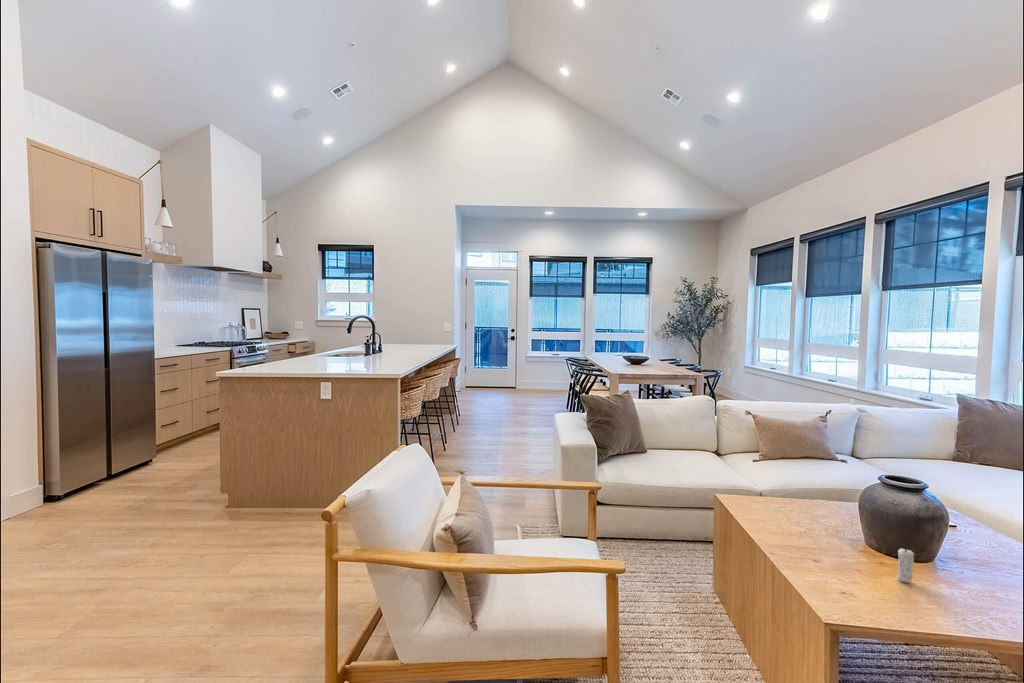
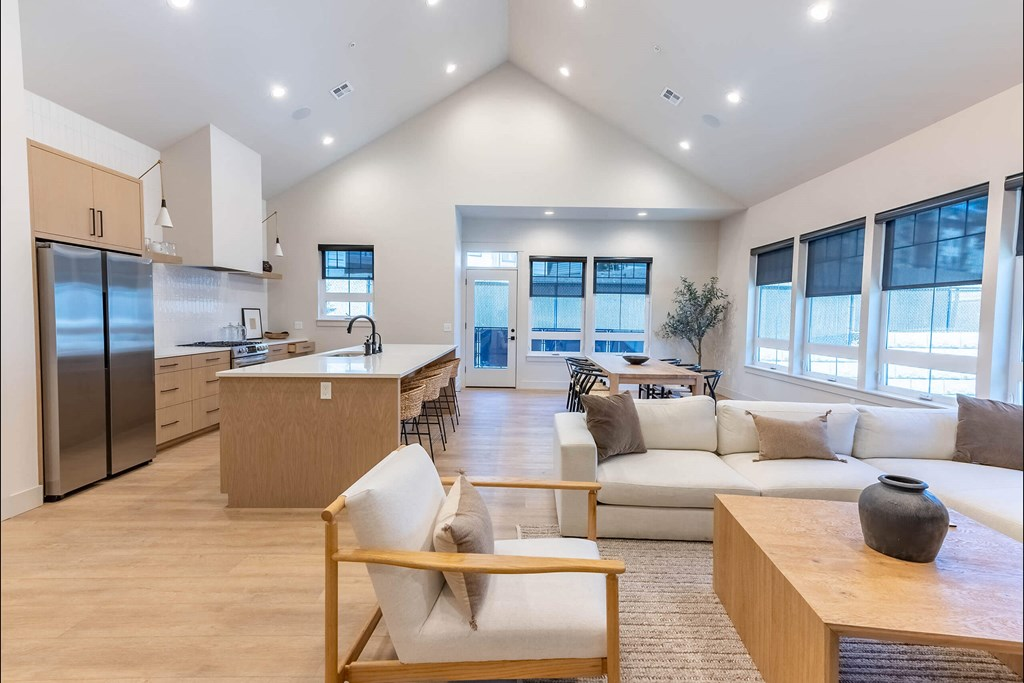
- candle [896,544,915,584]
